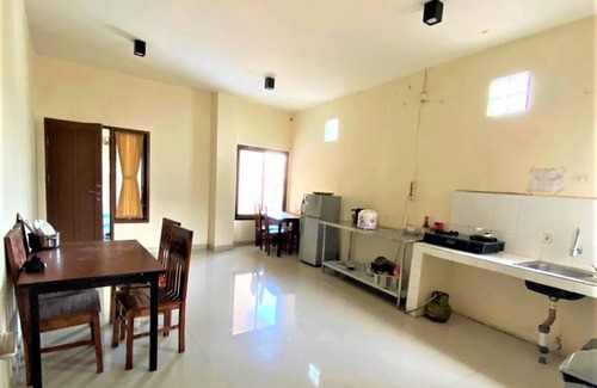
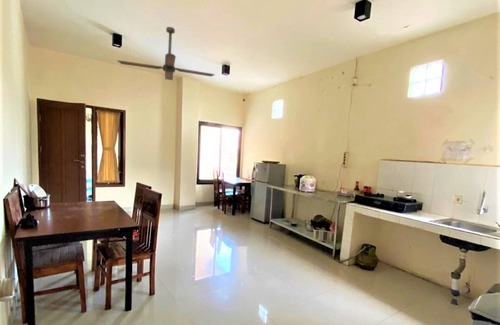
+ ceiling fan [117,26,216,81]
